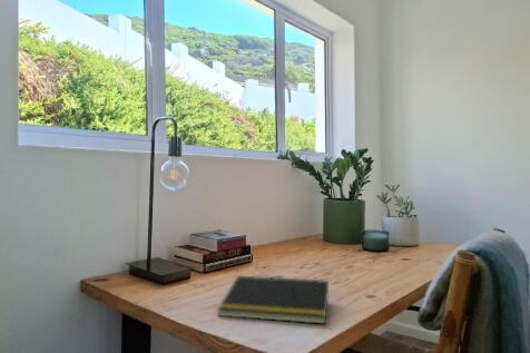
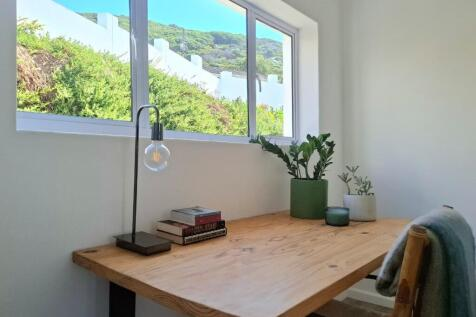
- notepad [216,275,330,325]
